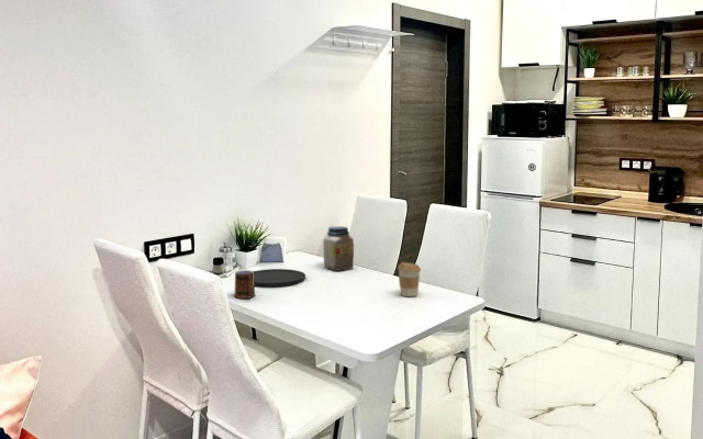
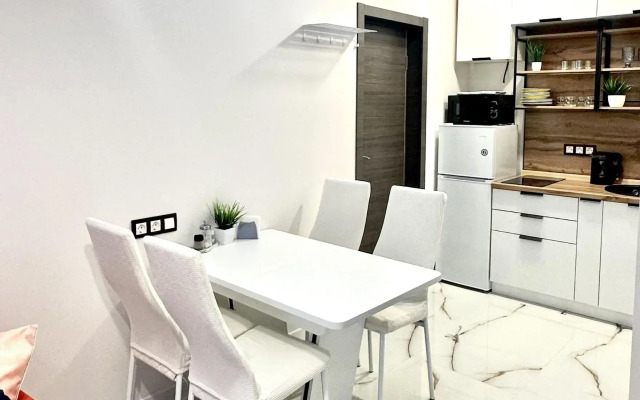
- plate [253,268,306,288]
- coffee cup [397,261,422,297]
- mug [234,269,256,300]
- jar [322,225,355,272]
